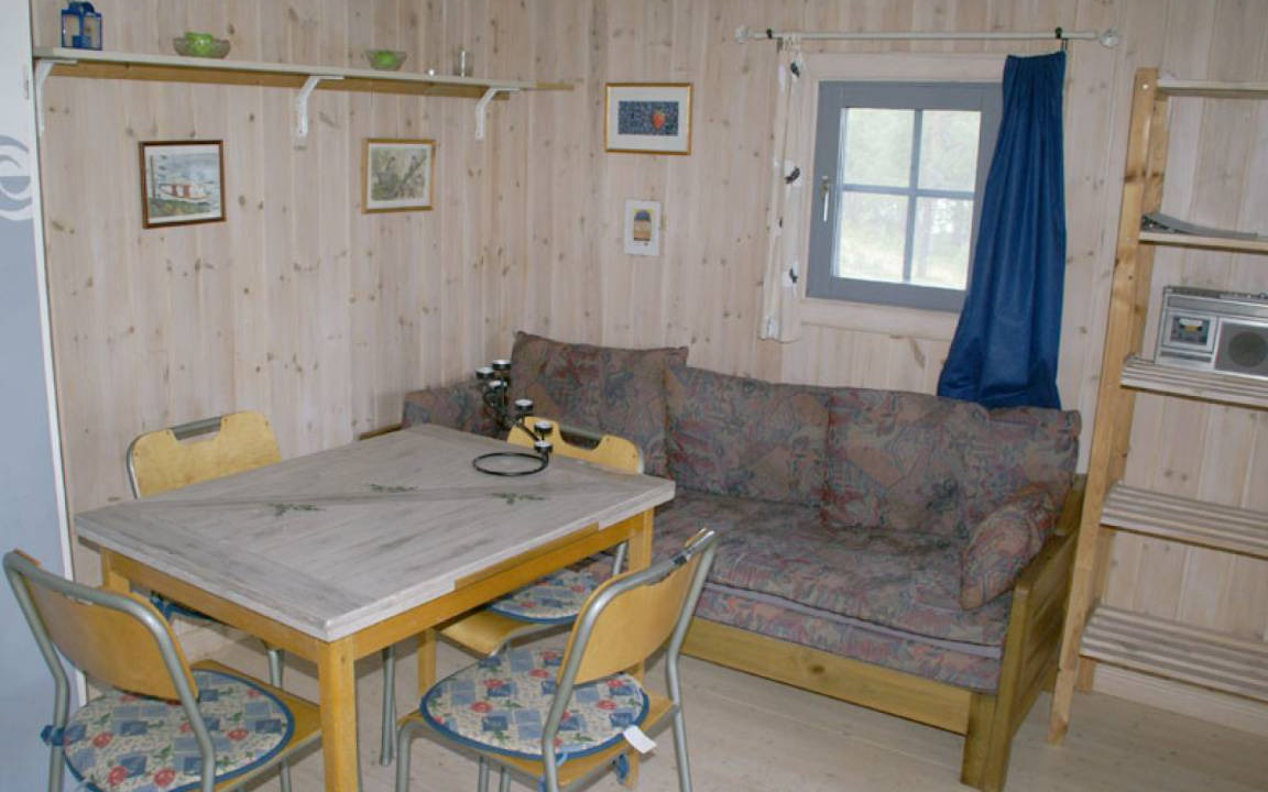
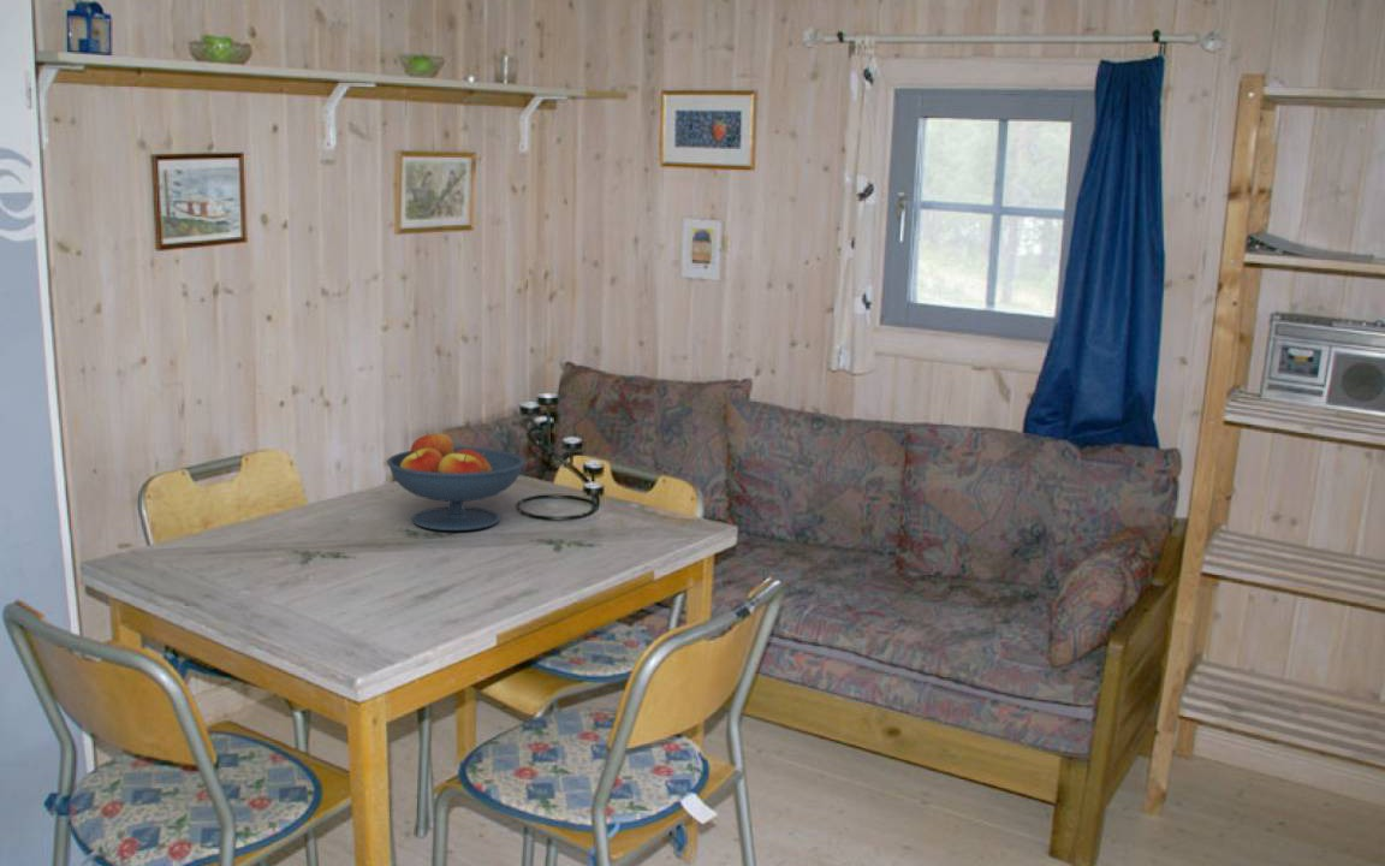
+ fruit bowl [386,431,525,532]
